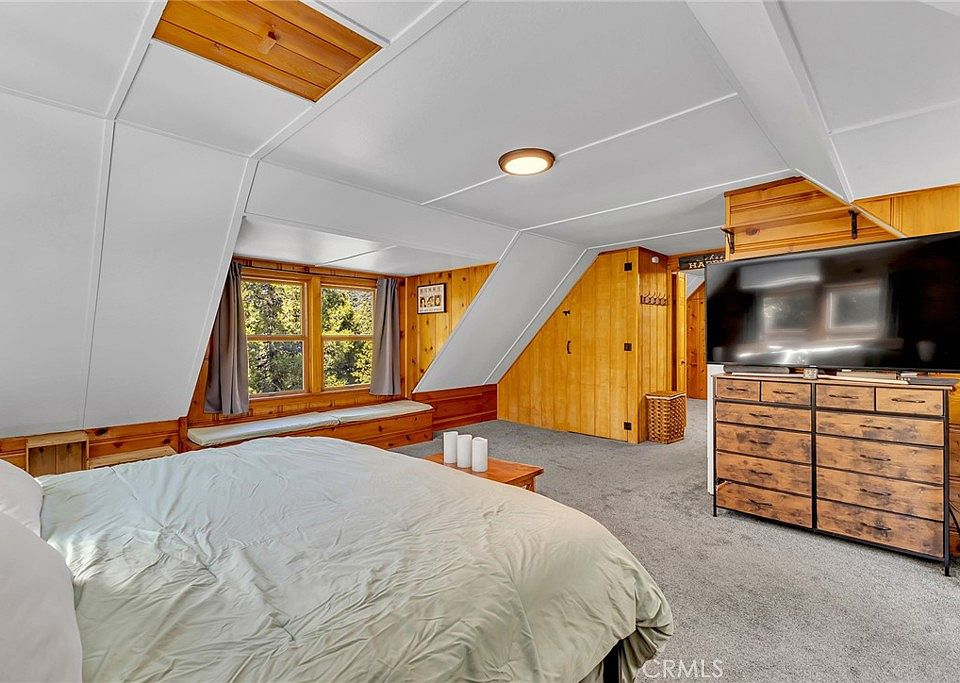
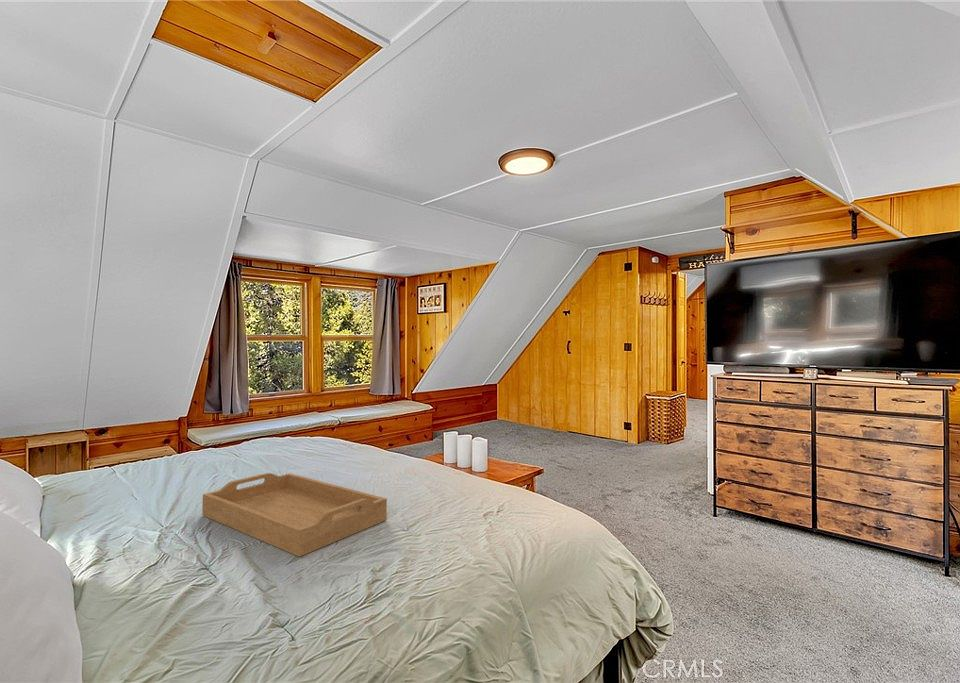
+ serving tray [201,472,388,558]
